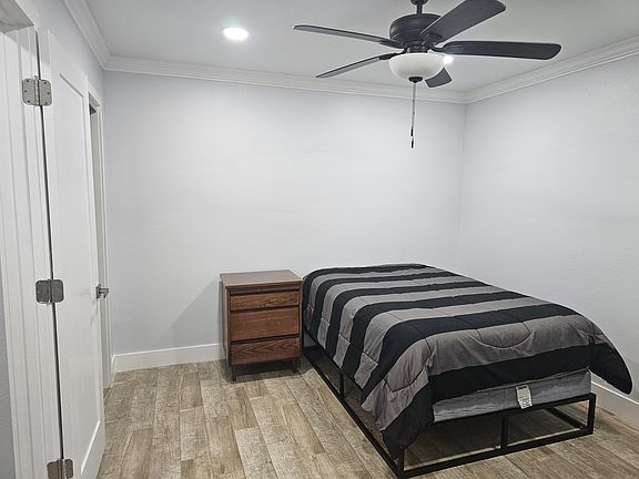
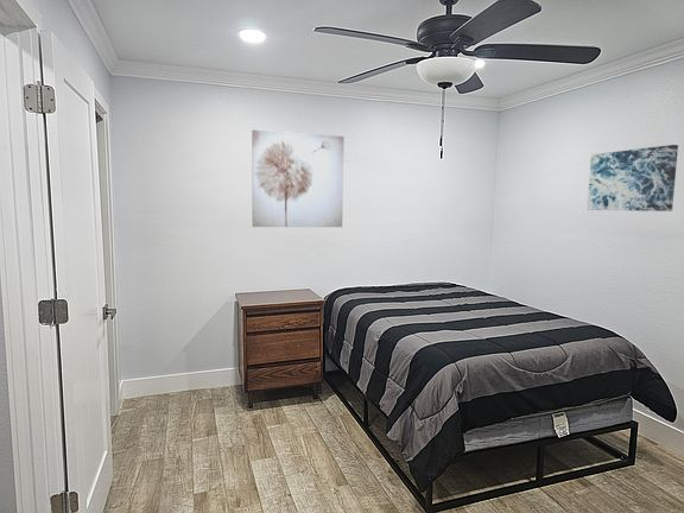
+ wall art [587,144,679,213]
+ wall art [251,129,344,228]
